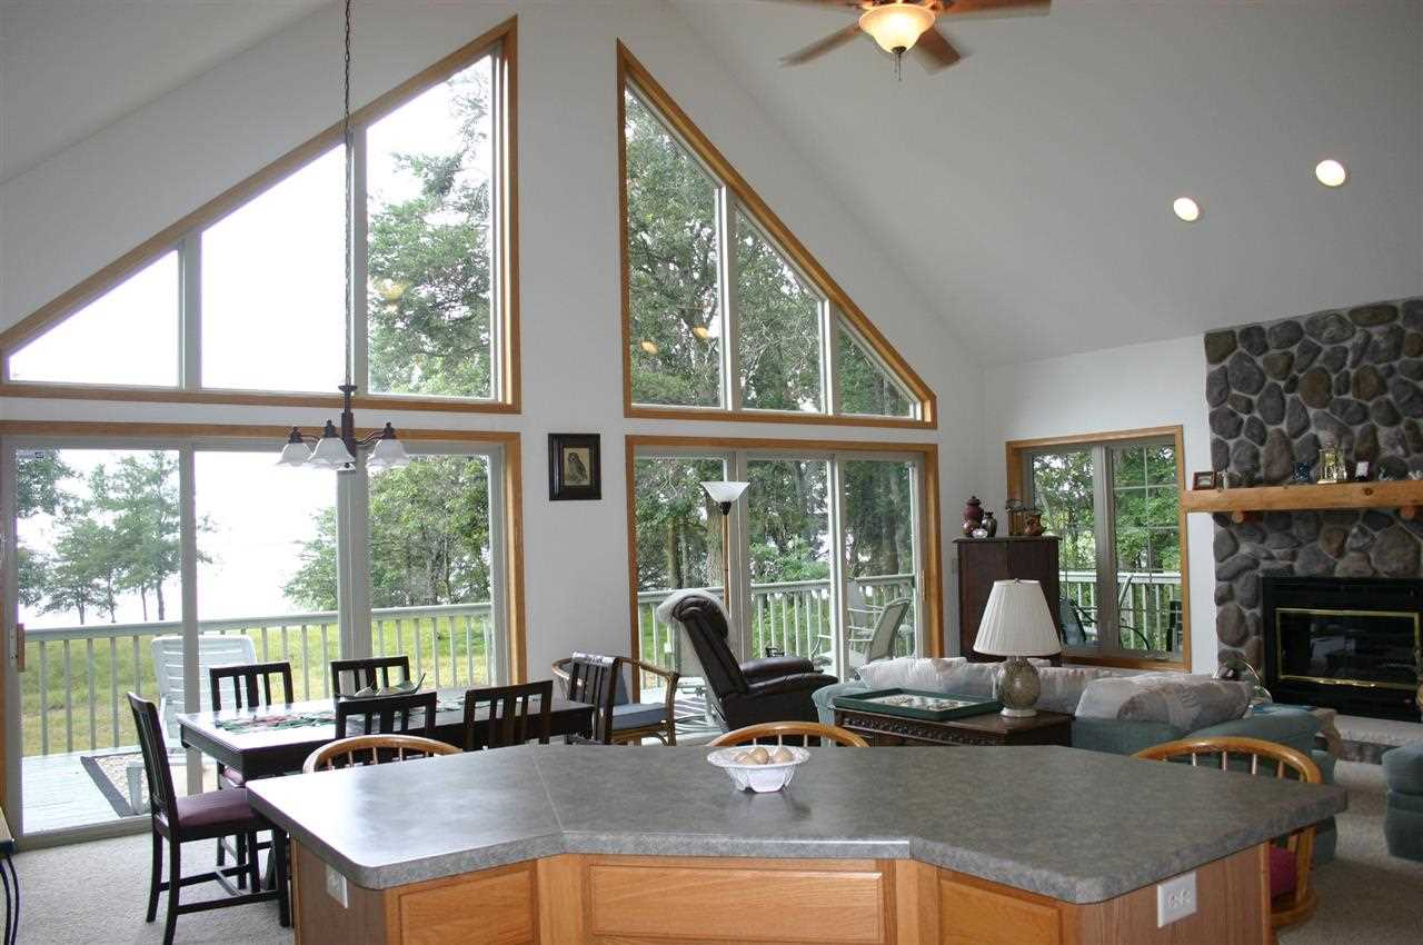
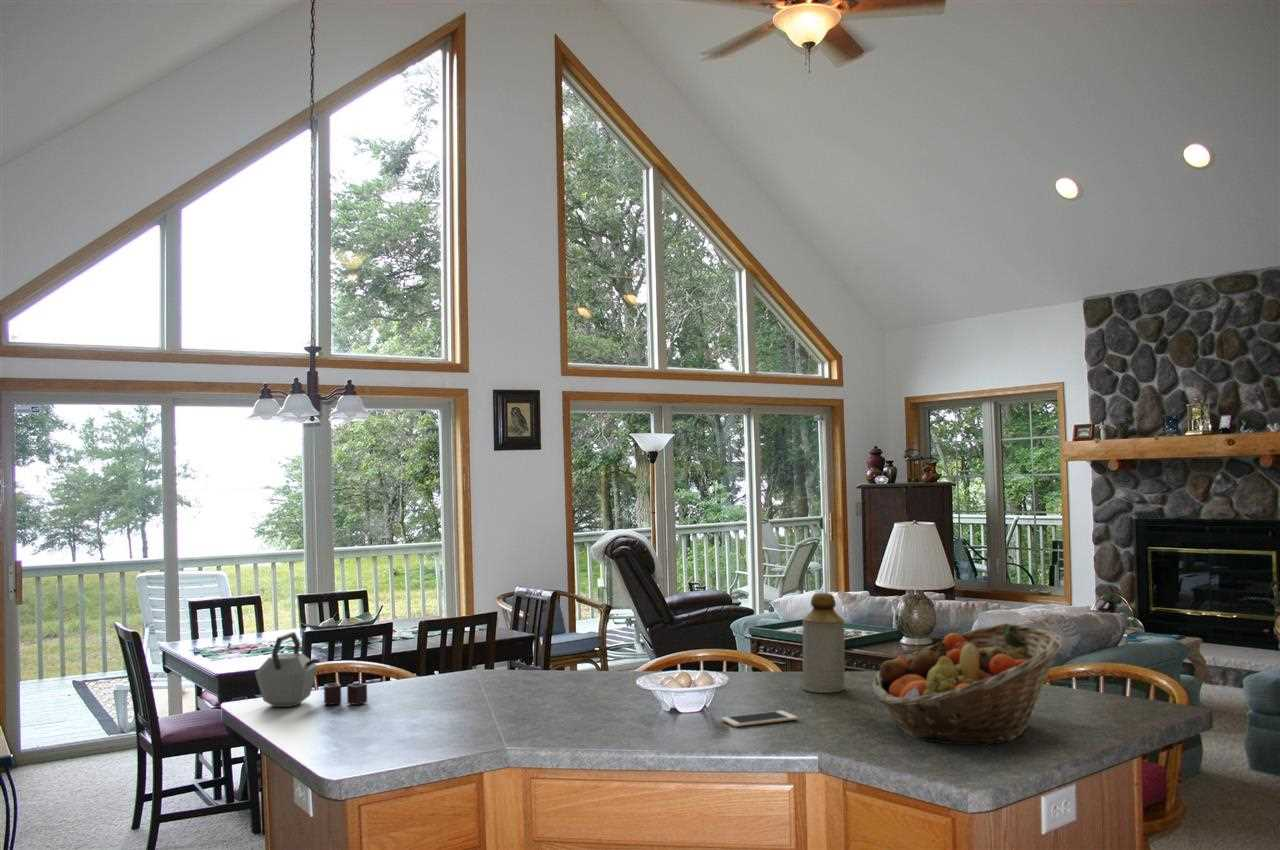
+ bottle [802,592,846,694]
+ cell phone [721,710,798,728]
+ kettle [254,631,368,708]
+ fruit basket [871,622,1065,747]
